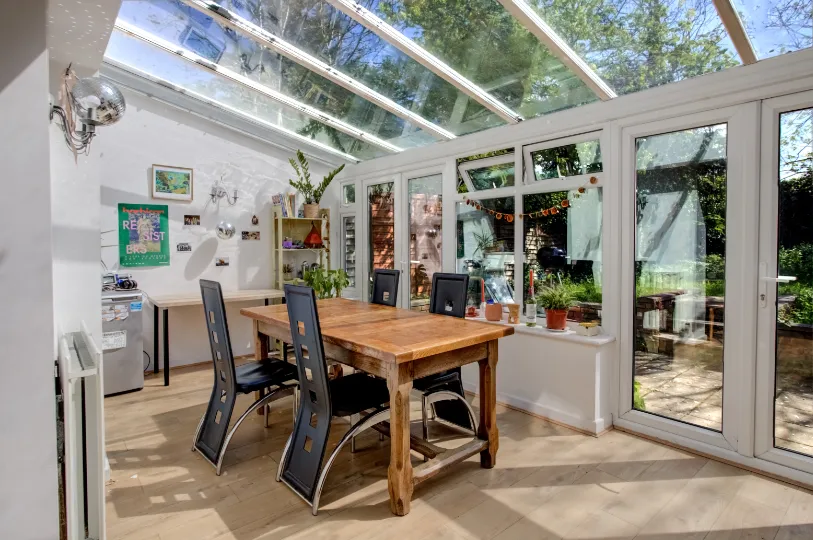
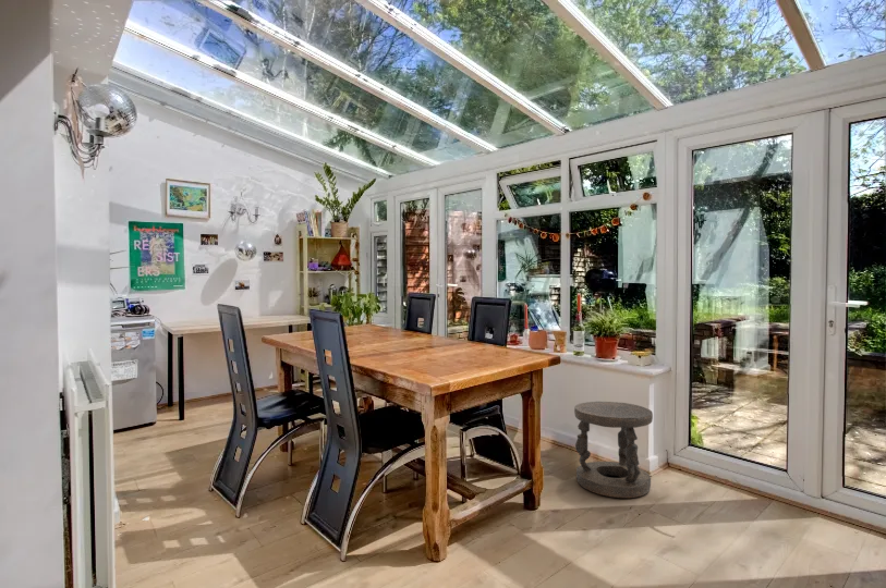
+ stool [573,401,654,499]
